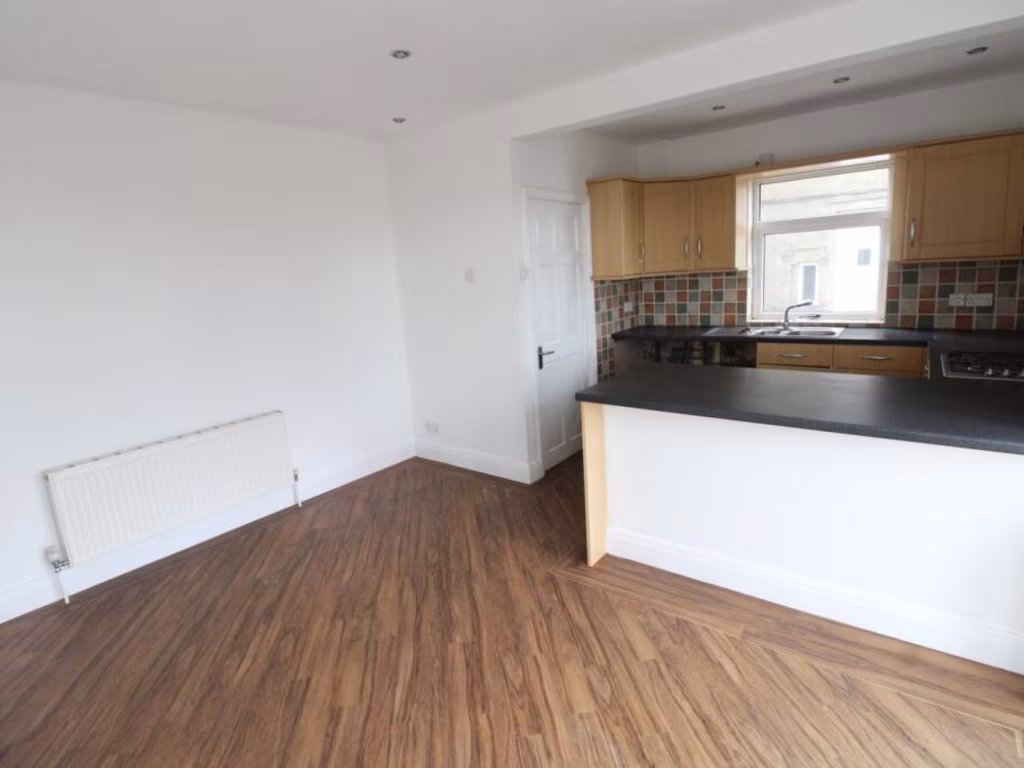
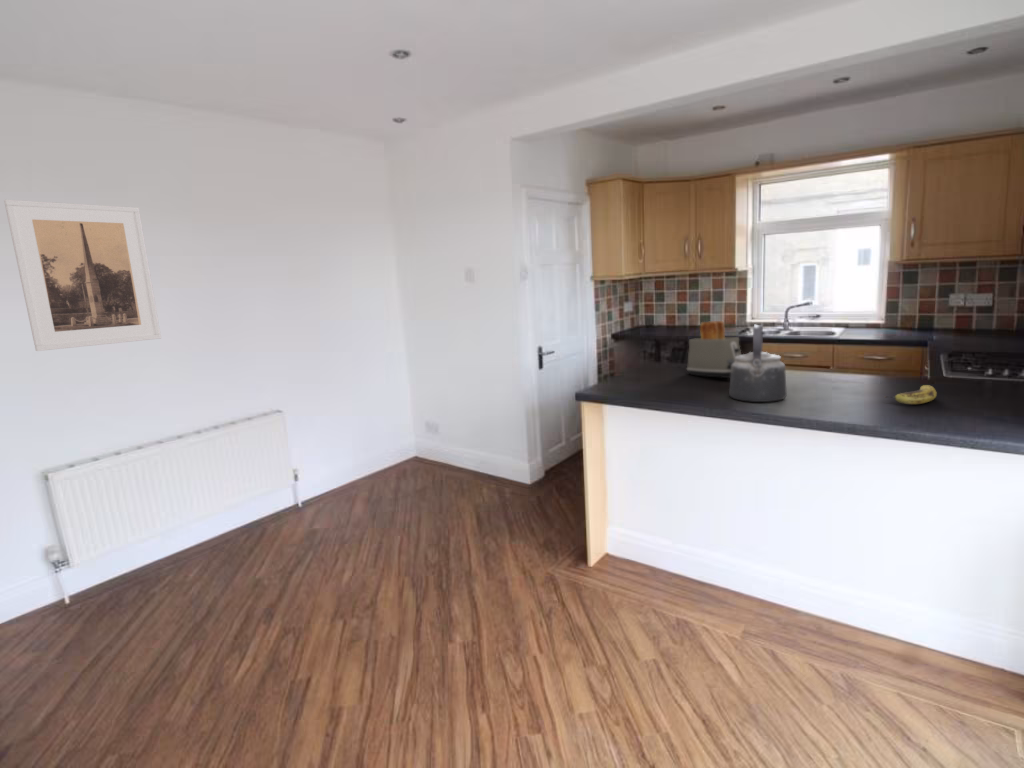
+ kettle [728,323,788,403]
+ toaster [686,320,742,379]
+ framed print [3,198,162,352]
+ fruit [884,384,938,405]
